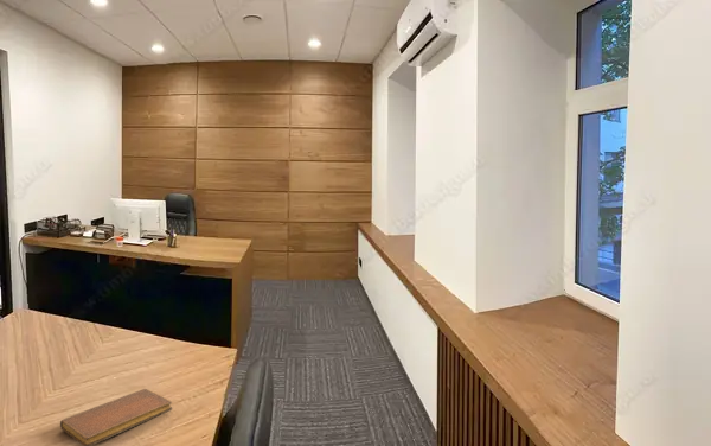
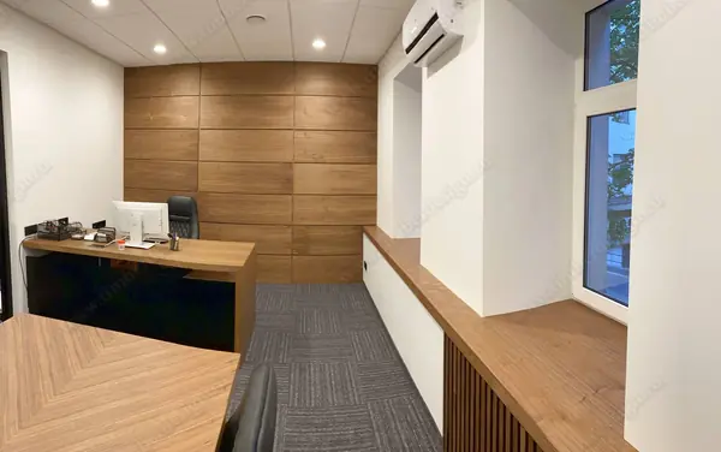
- notebook [59,388,173,446]
